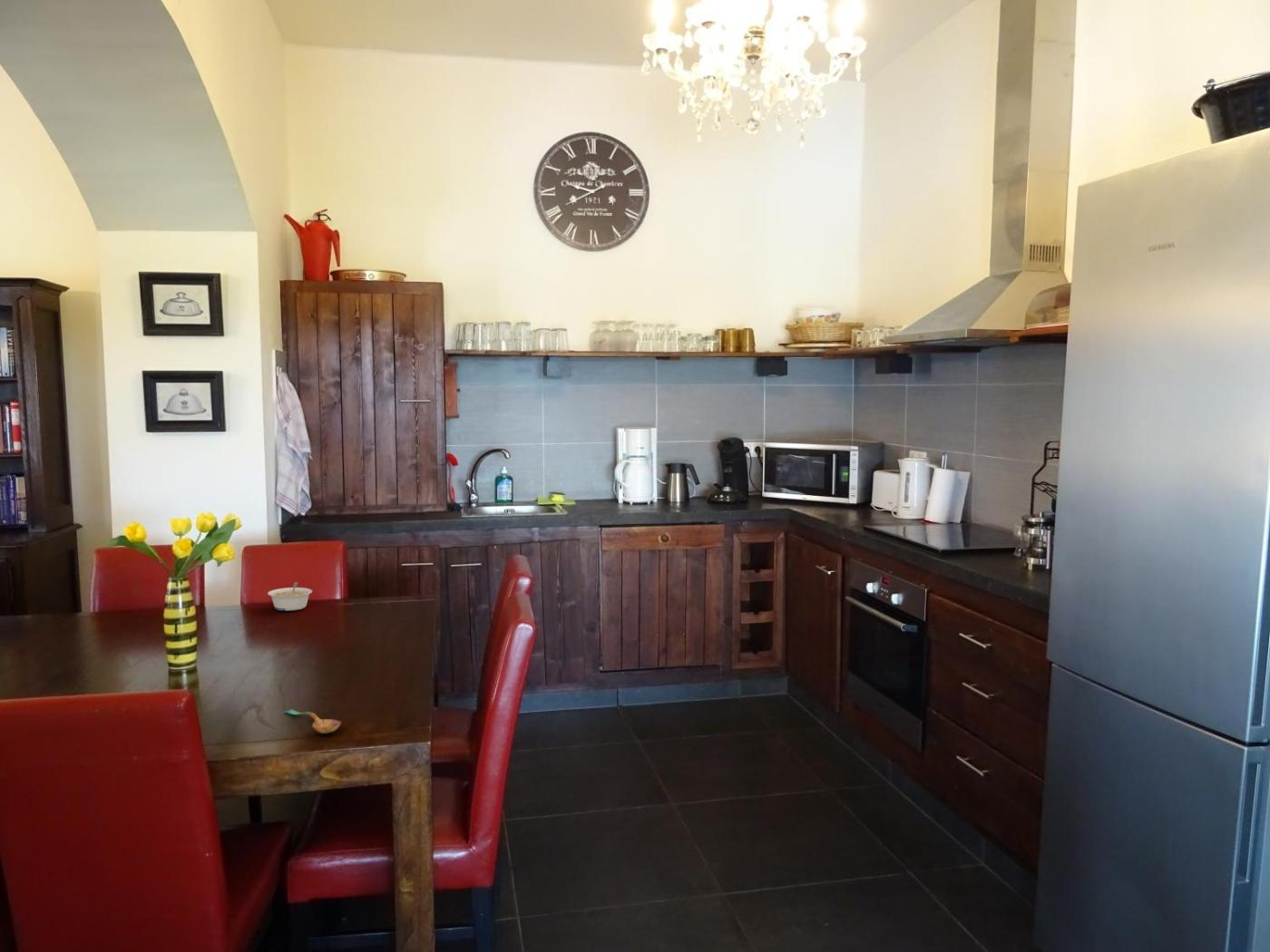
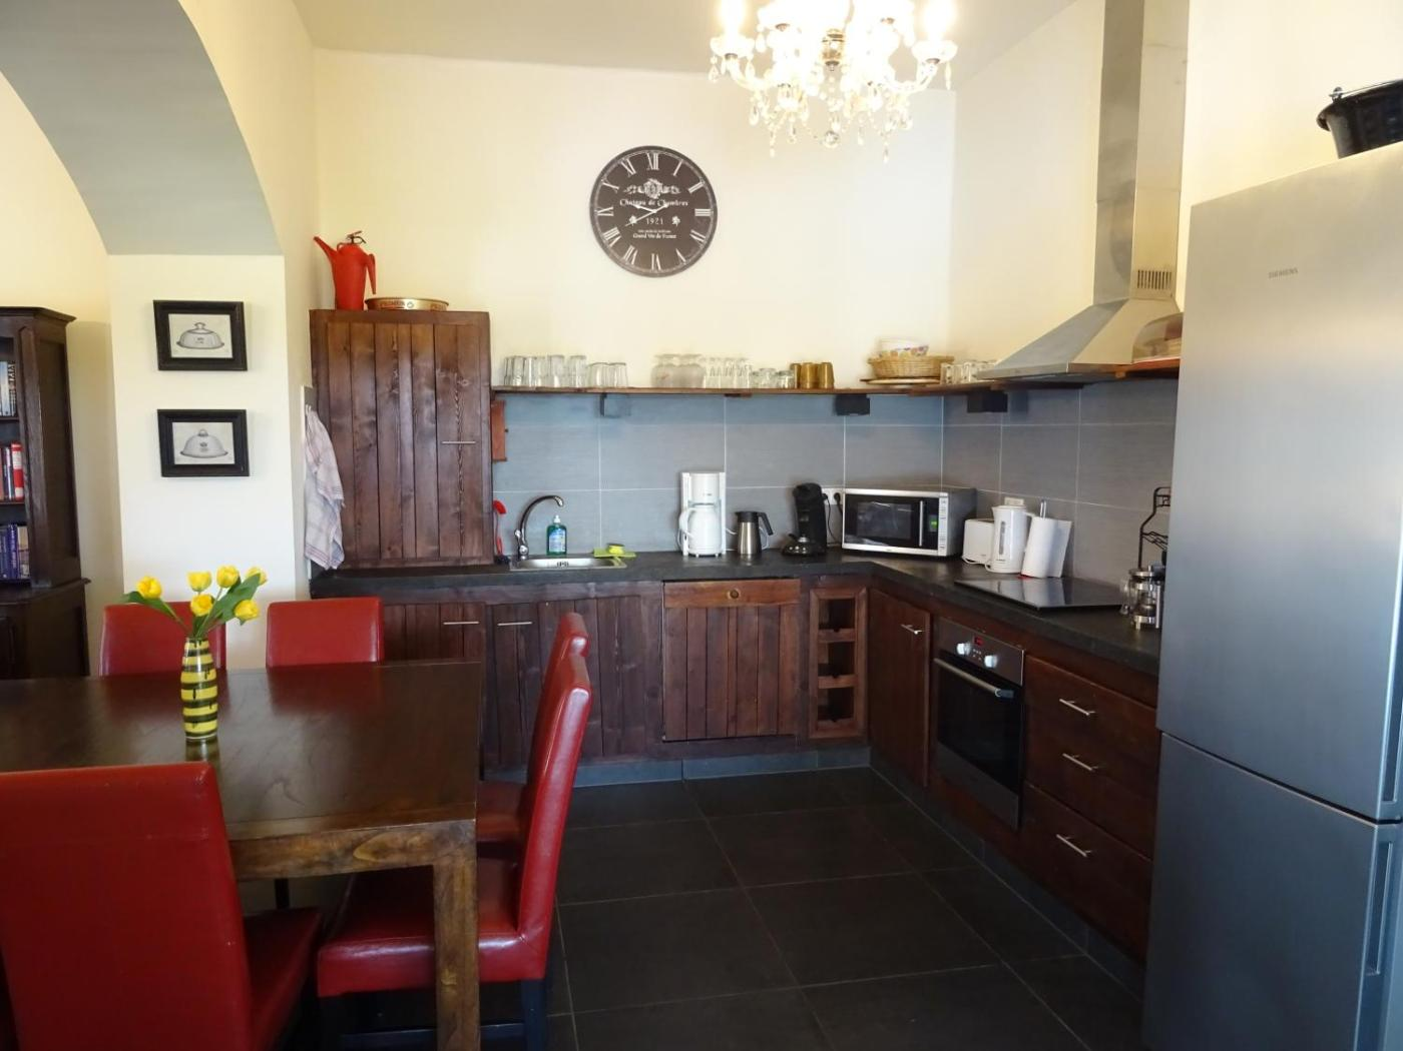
- soupspoon [284,709,342,734]
- legume [267,581,313,612]
